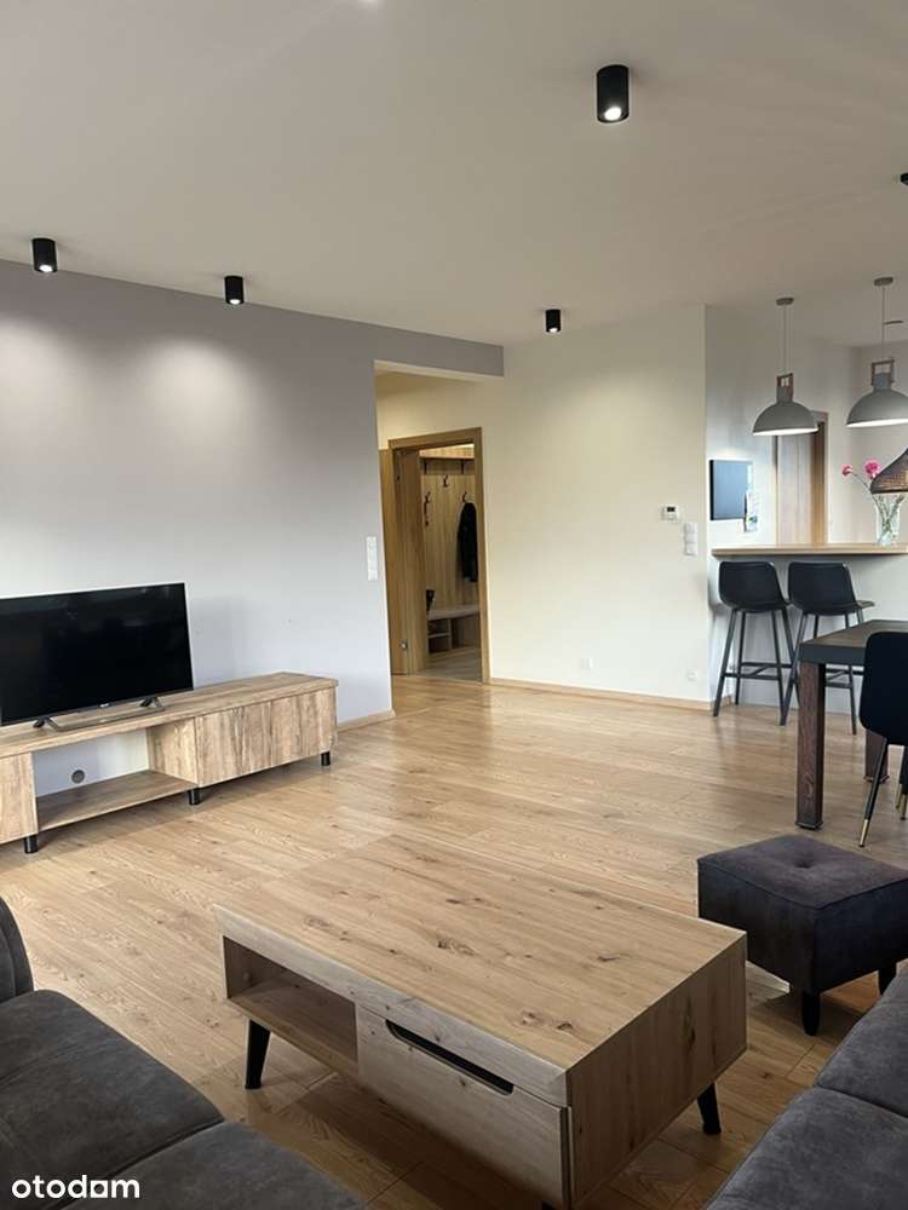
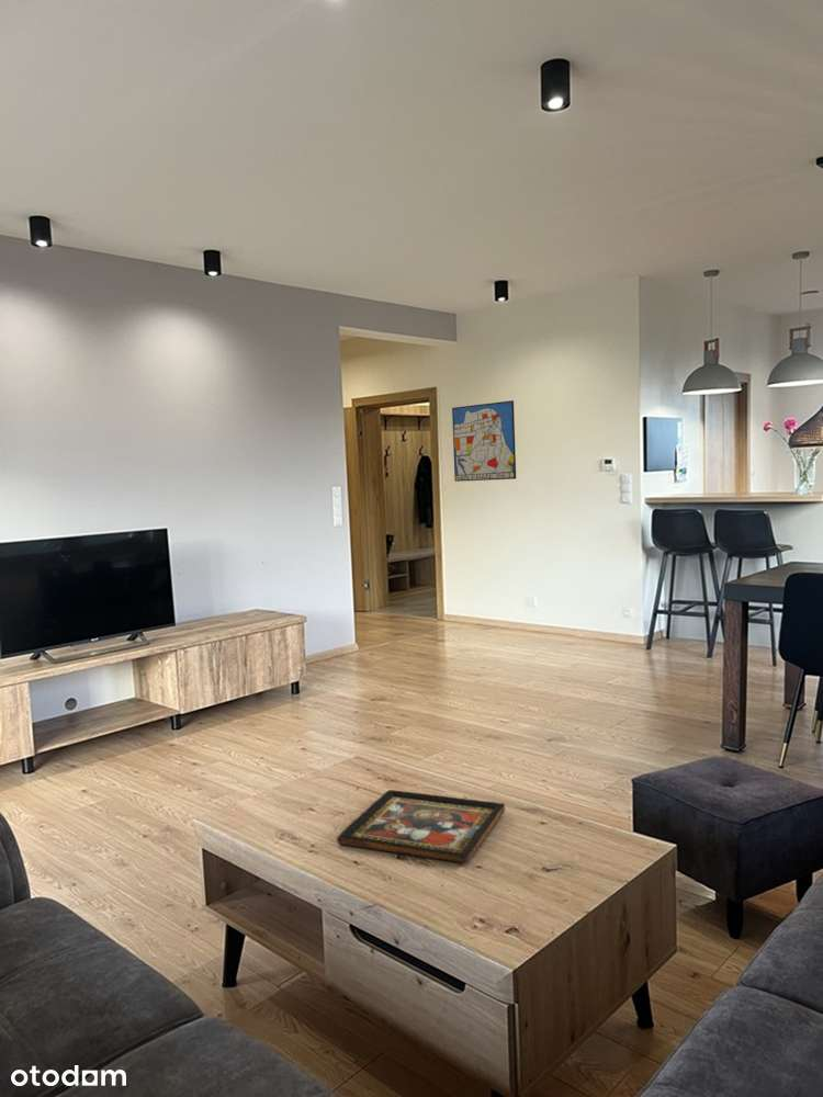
+ decorative tray [336,789,506,864]
+ wall art [451,399,517,483]
